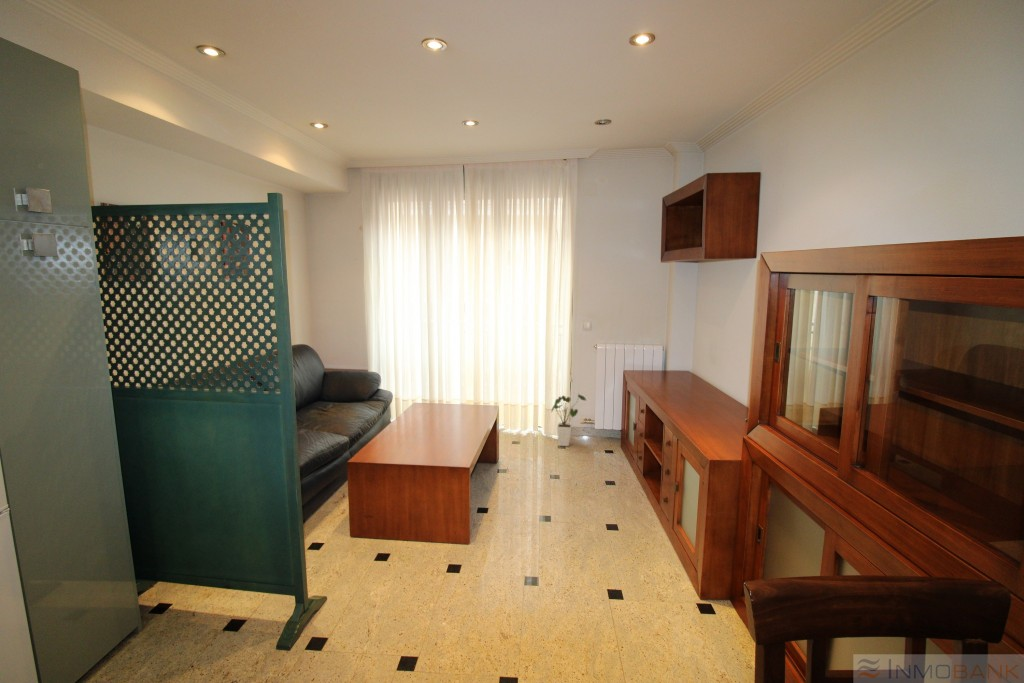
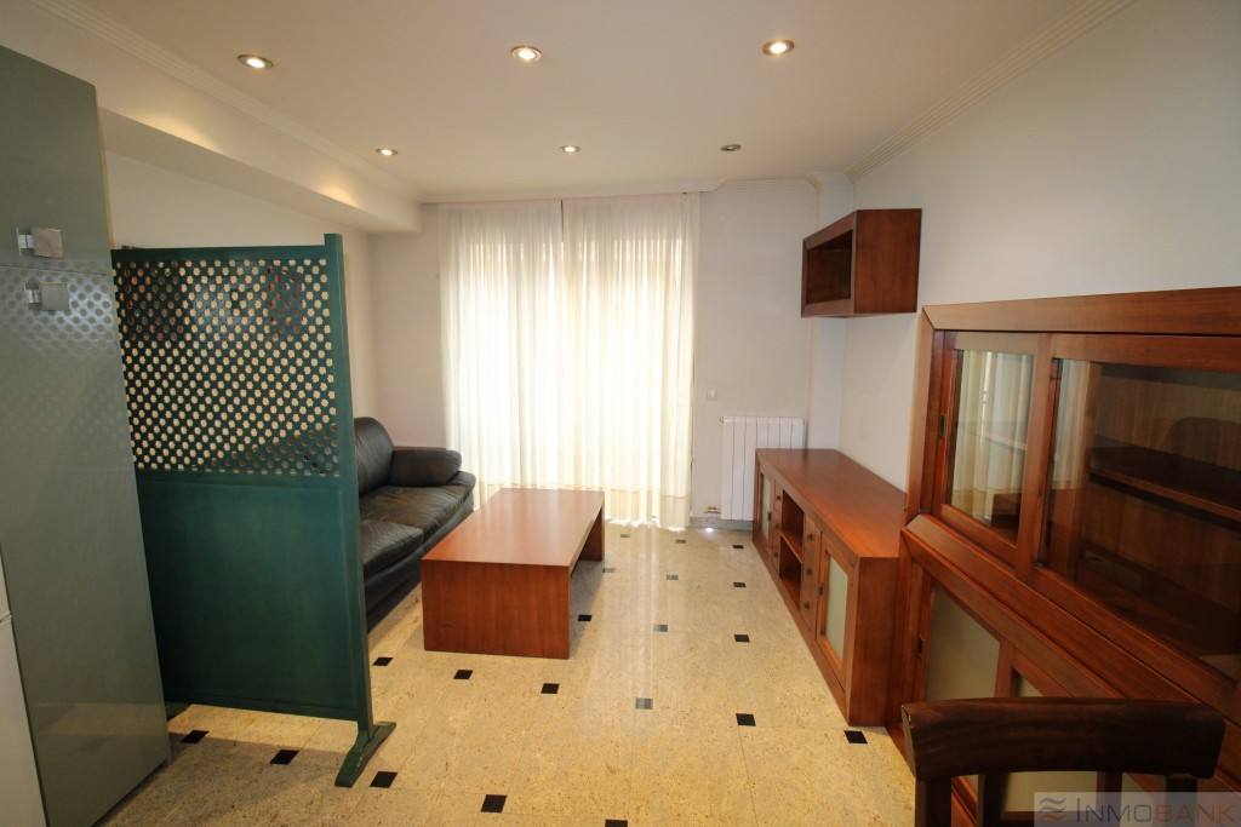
- house plant [550,393,587,447]
